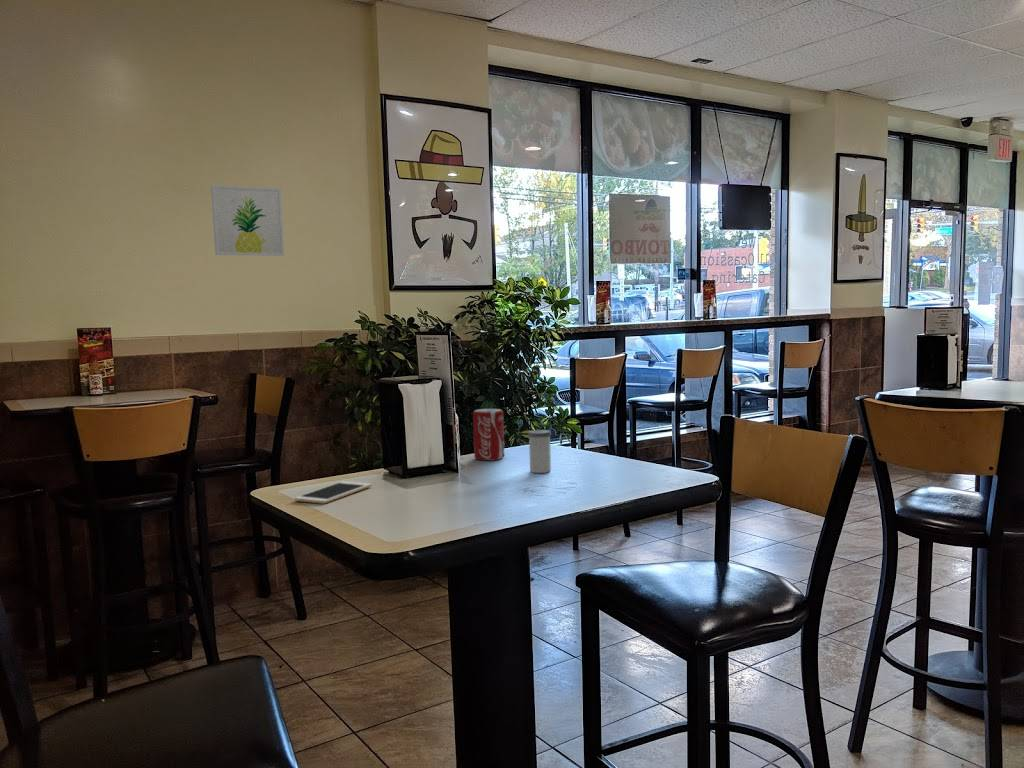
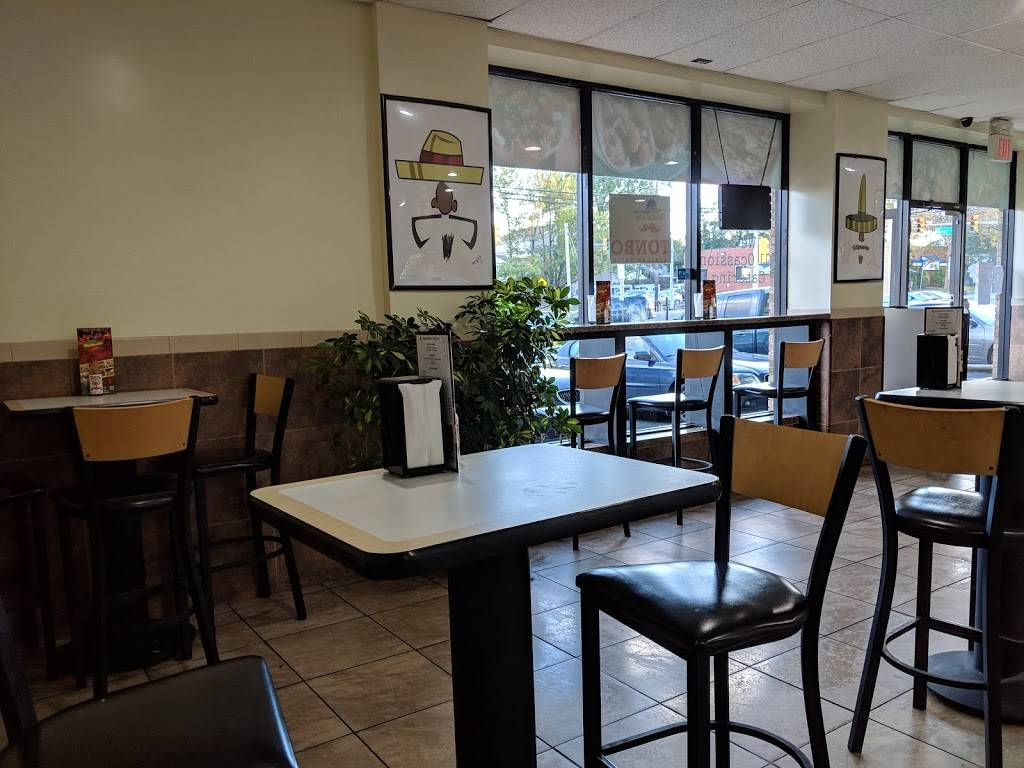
- salt shaker [527,429,552,474]
- beverage can [472,408,505,461]
- cell phone [294,480,373,505]
- wall art [210,184,285,257]
